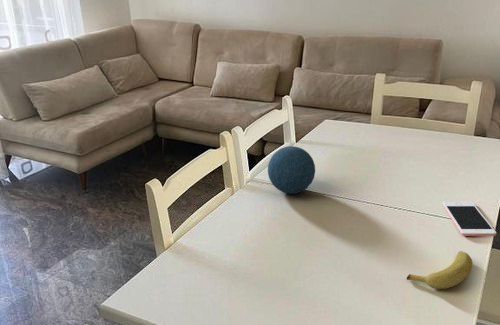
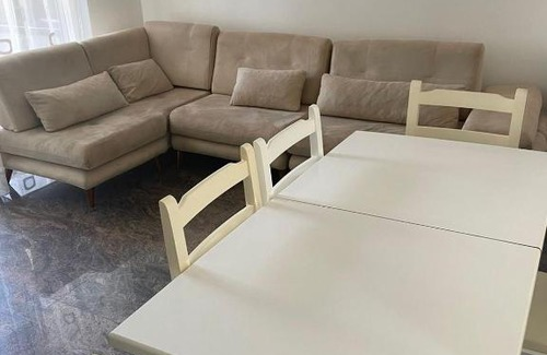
- cell phone [441,201,497,237]
- banana [406,250,473,290]
- decorative orb [267,145,316,195]
